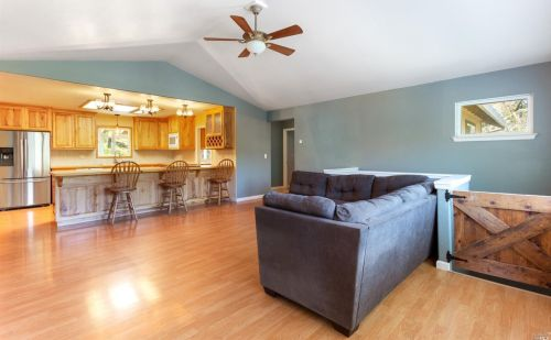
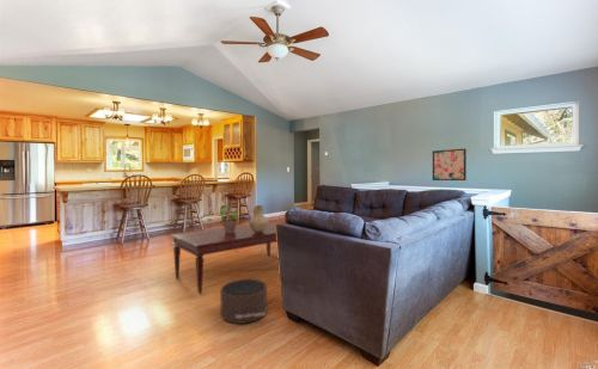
+ vessel [248,204,269,233]
+ coffee table [170,221,279,295]
+ potted plant [219,204,240,233]
+ wall art [432,148,468,182]
+ pouf [220,278,269,325]
